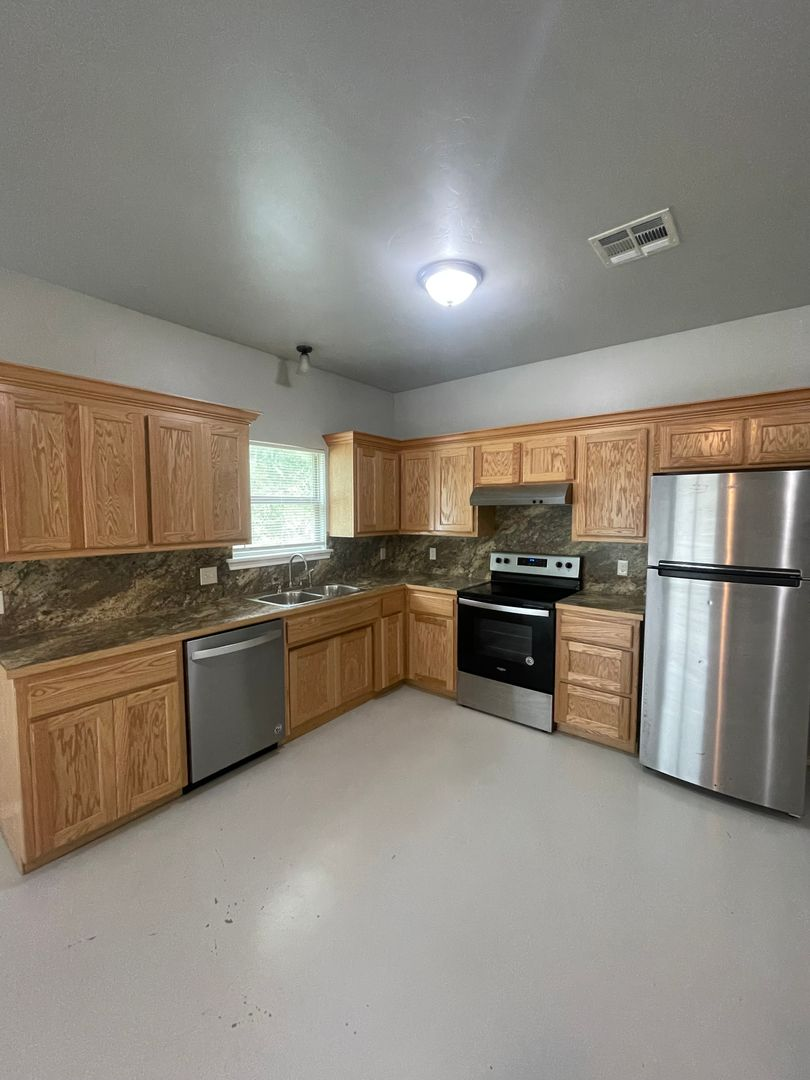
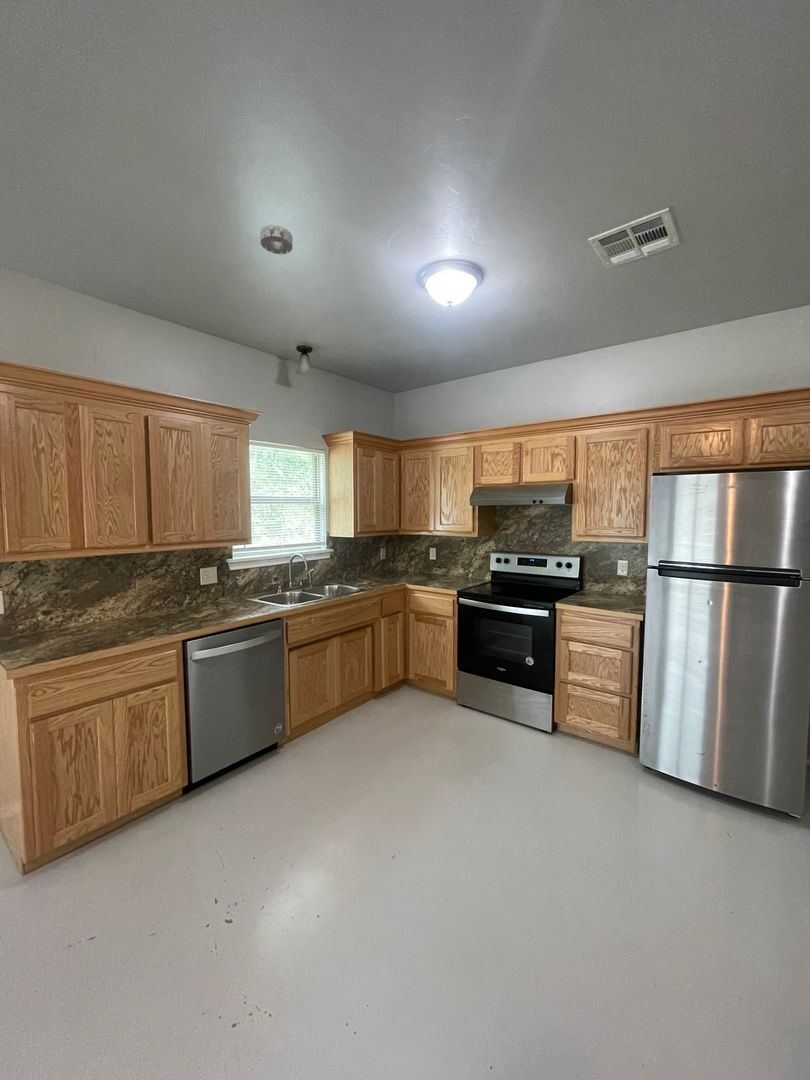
+ smoke detector [259,223,293,255]
